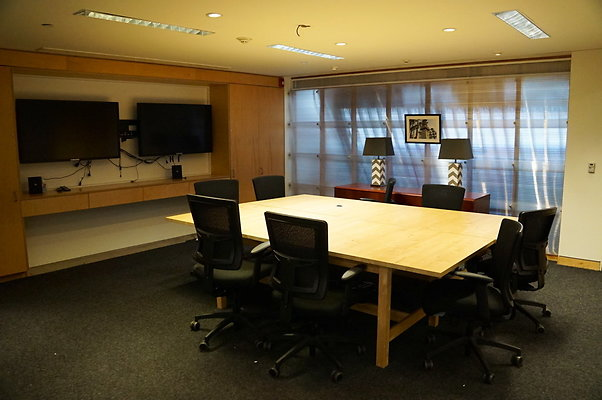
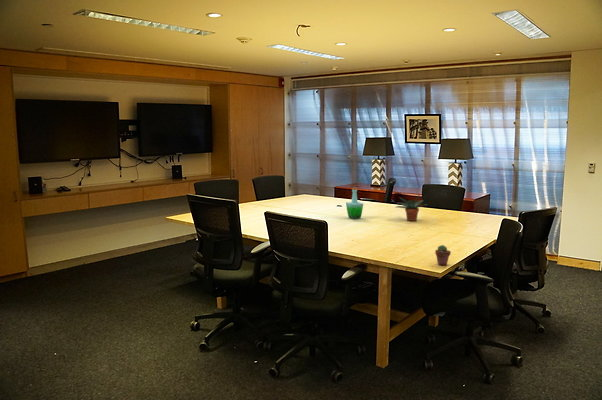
+ bottle [345,187,364,220]
+ potted plant [395,193,428,222]
+ potted succulent [434,244,452,266]
